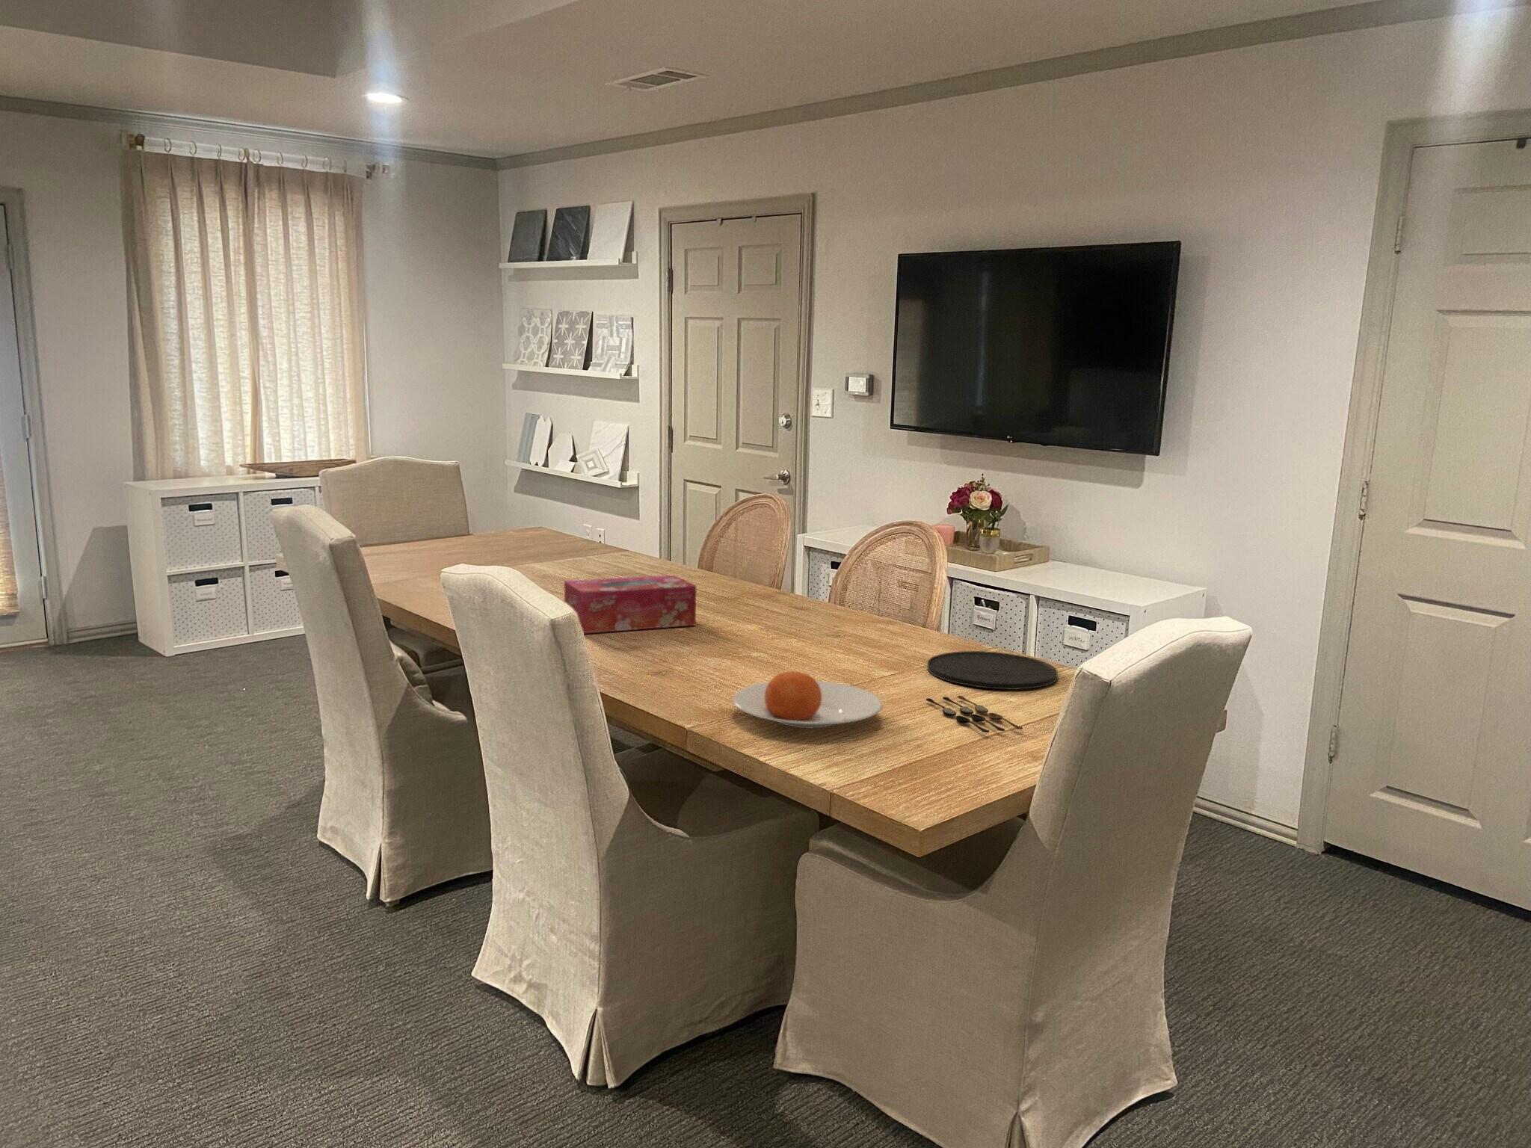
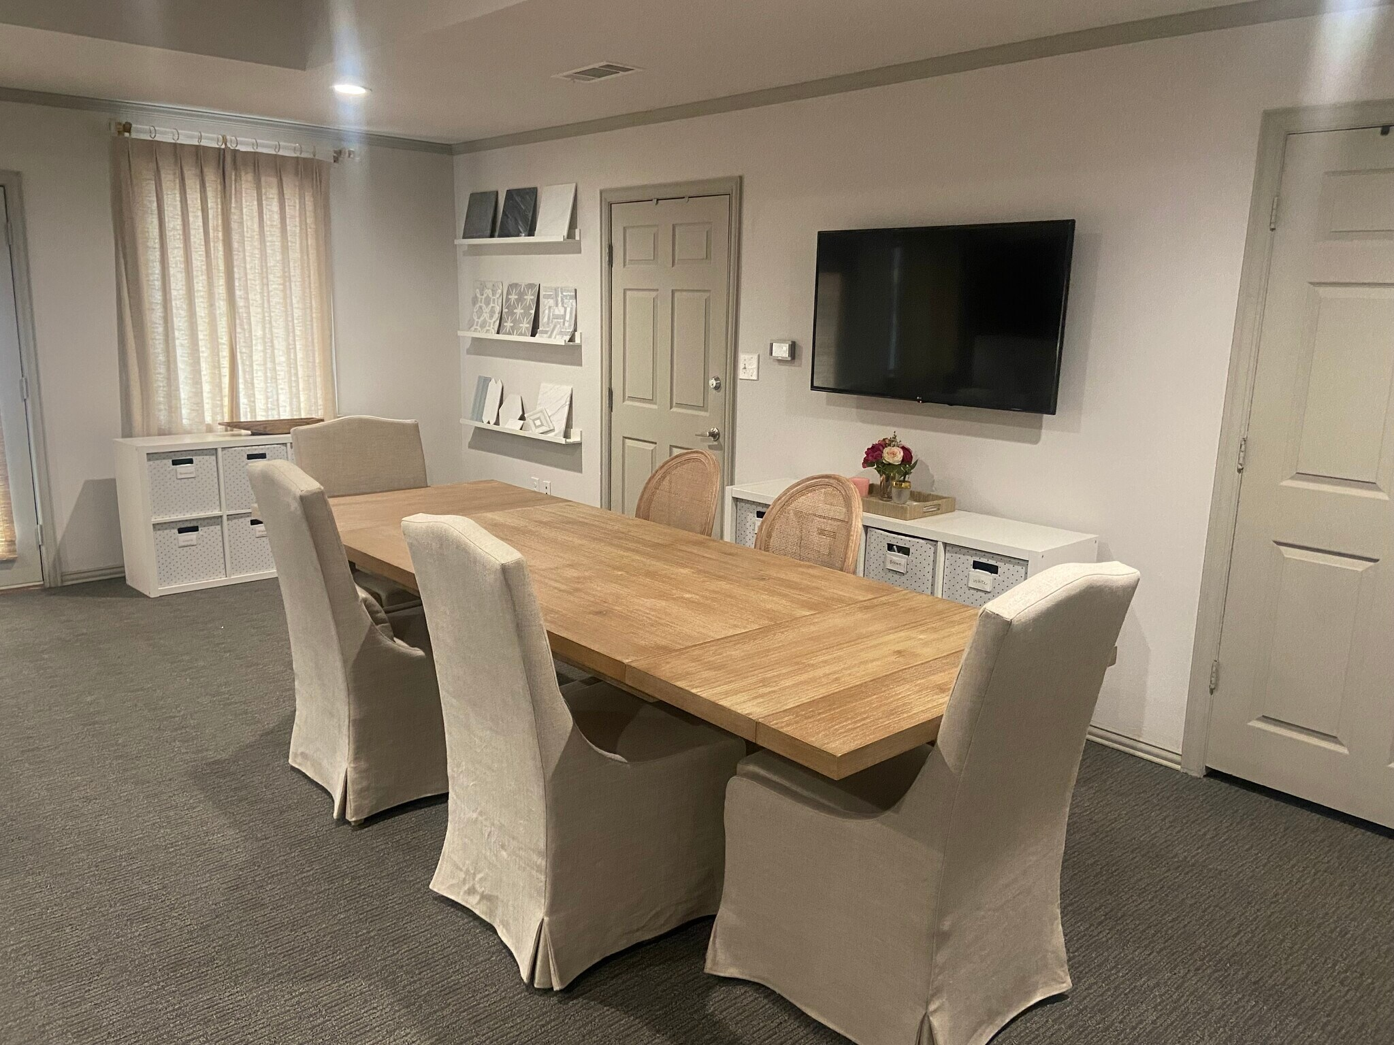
- plate [733,672,884,730]
- spoon [926,695,1023,733]
- plate [926,650,1058,691]
- tissue box [564,575,697,634]
